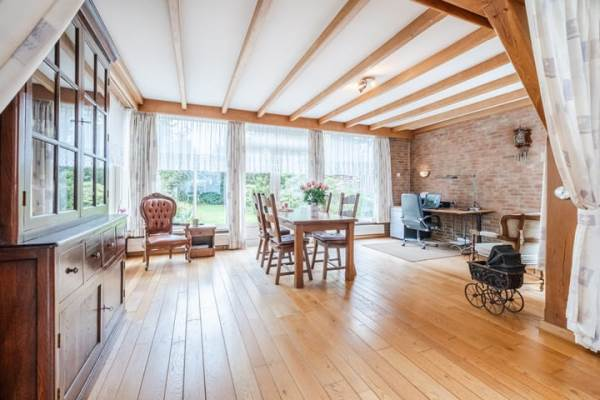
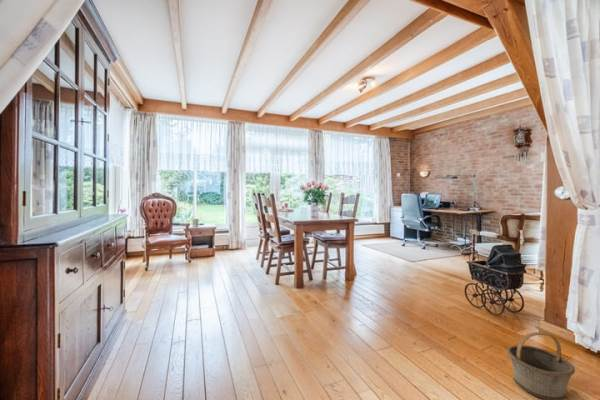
+ basket [506,331,576,400]
